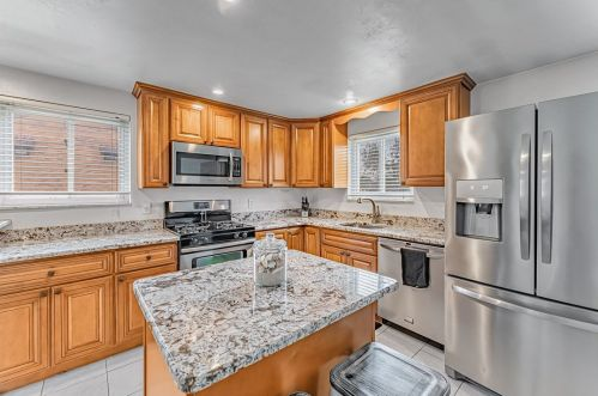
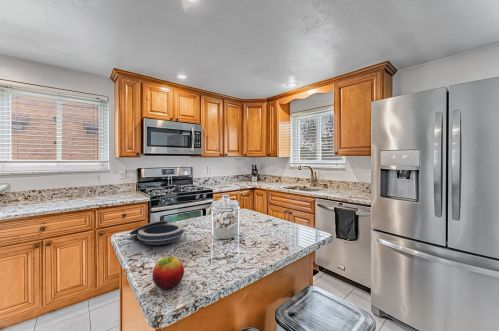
+ fruit [152,256,185,290]
+ bowl [129,220,185,245]
